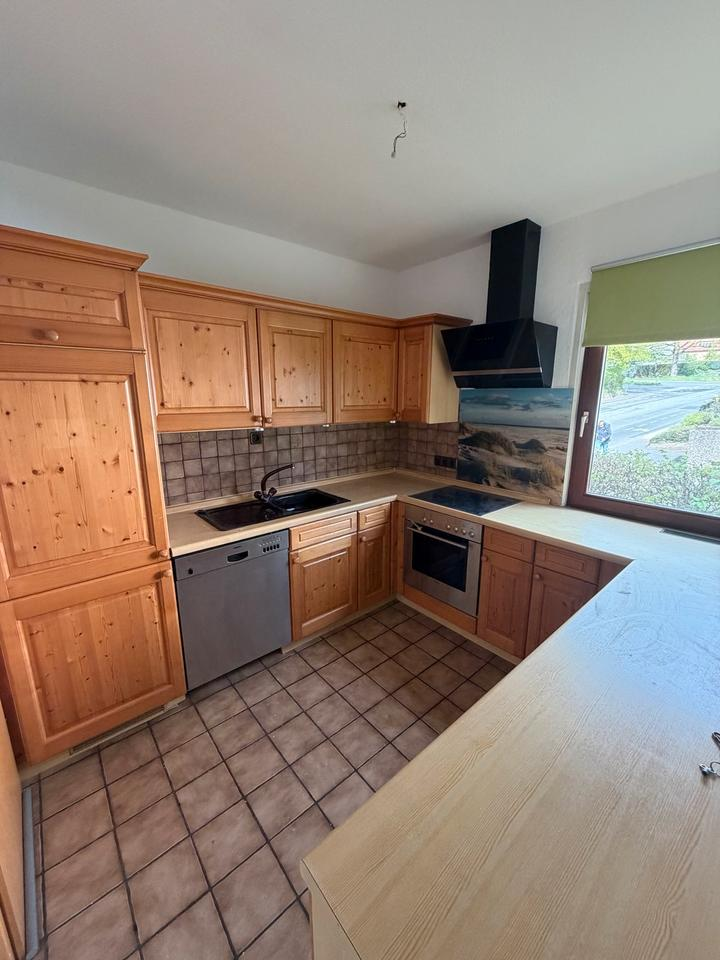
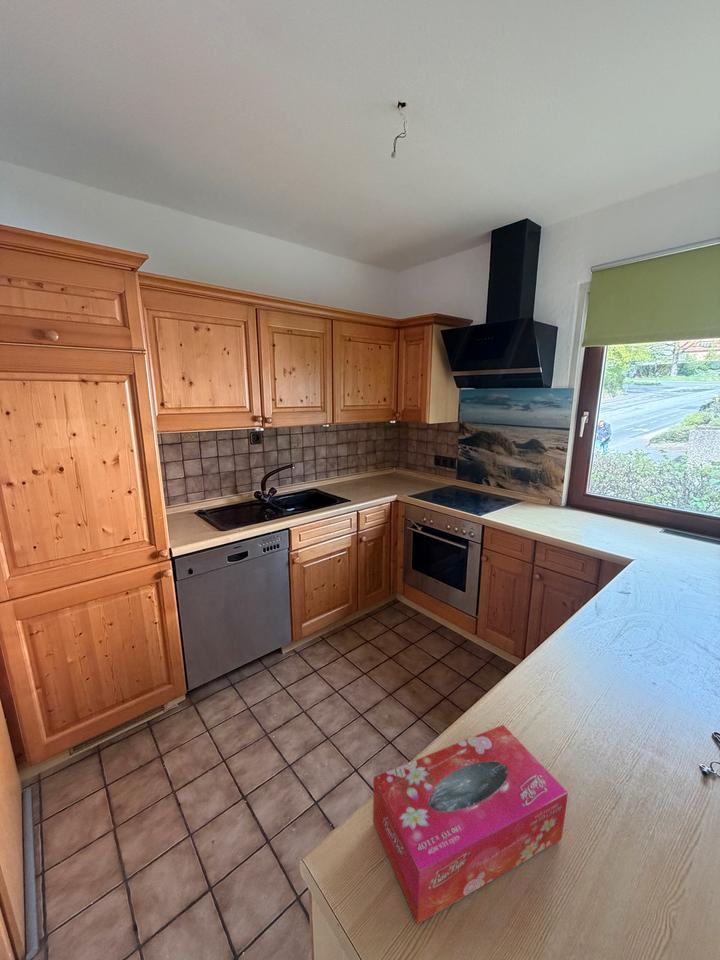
+ tissue box [372,724,569,925]
